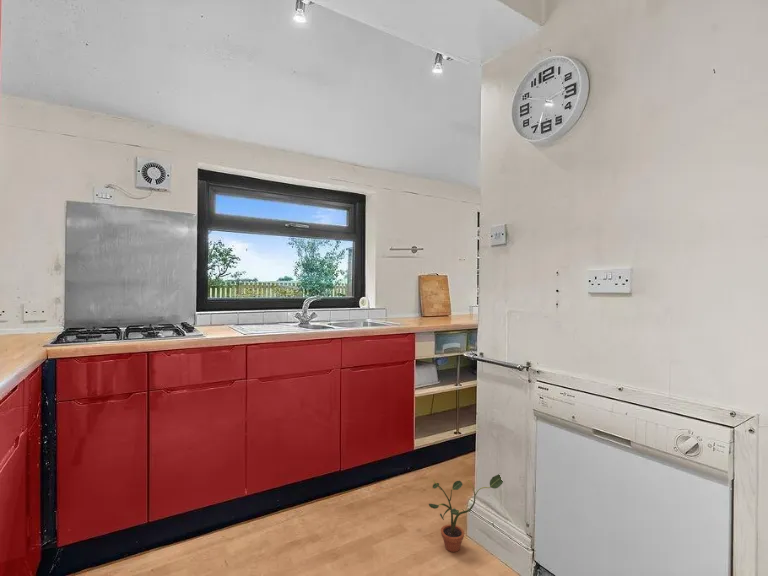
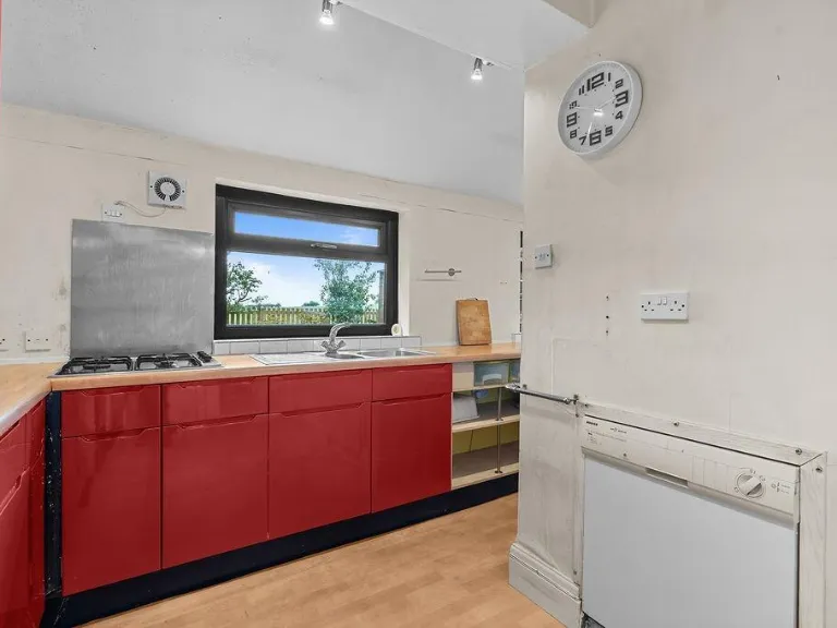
- potted plant [428,473,504,553]
